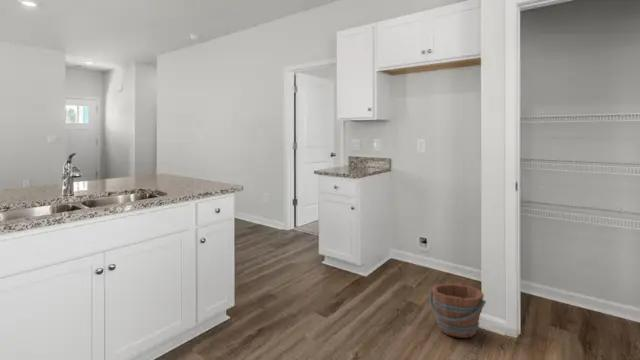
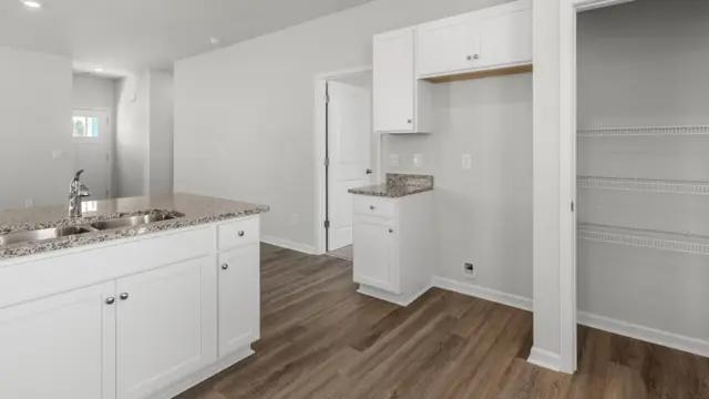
- bucket [428,283,487,339]
